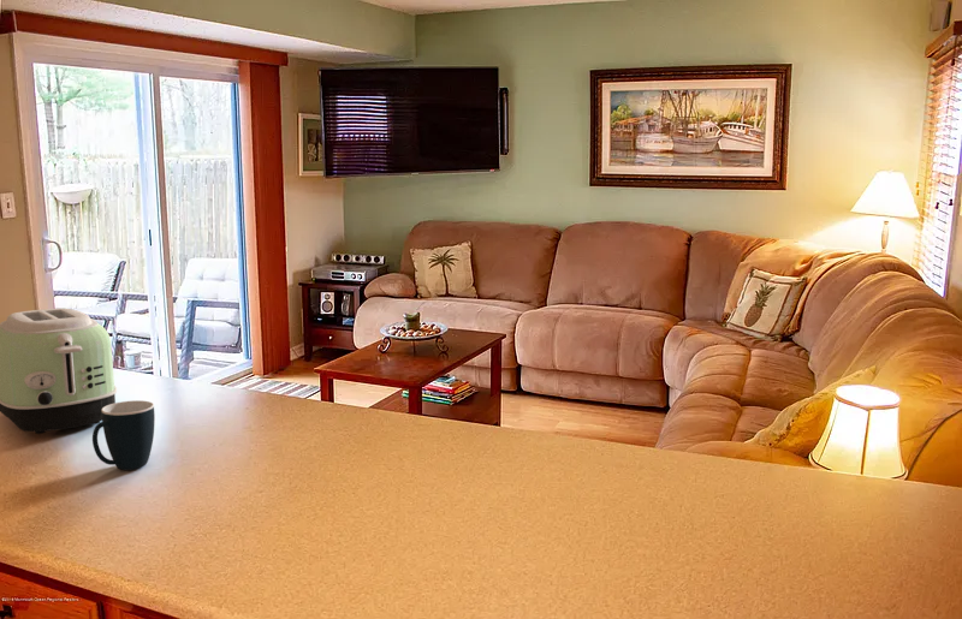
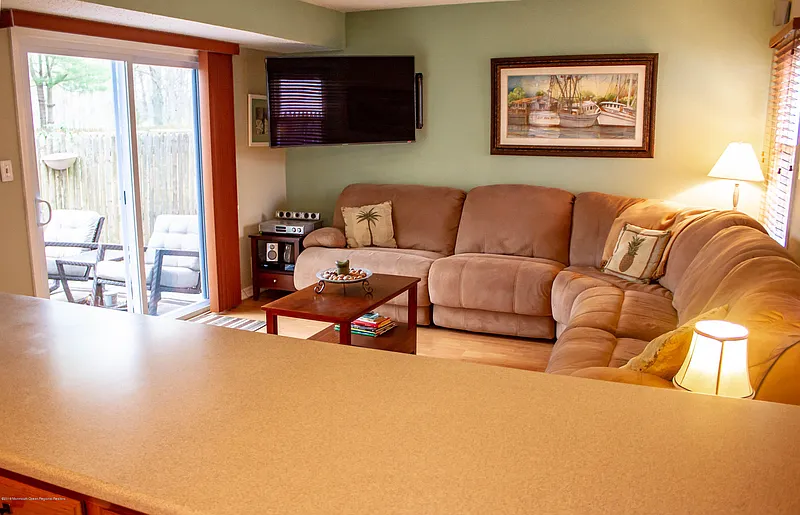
- mug [91,399,156,471]
- toaster [0,308,118,435]
